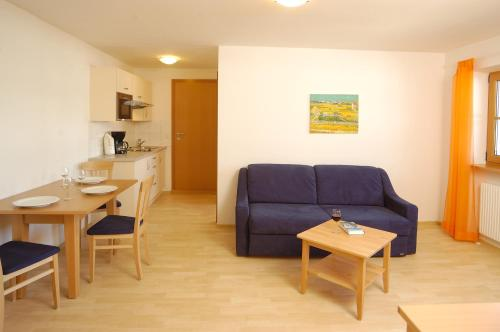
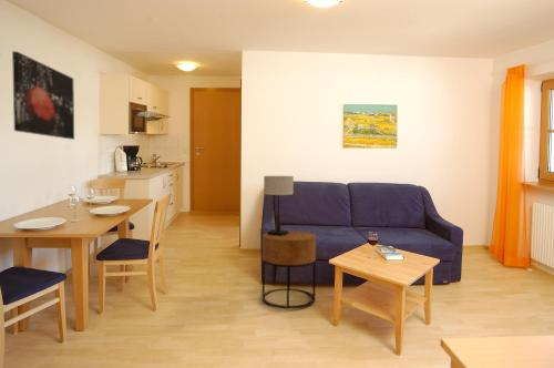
+ wall art [11,50,75,141]
+ table lamp [263,175,295,236]
+ side table [261,229,317,309]
